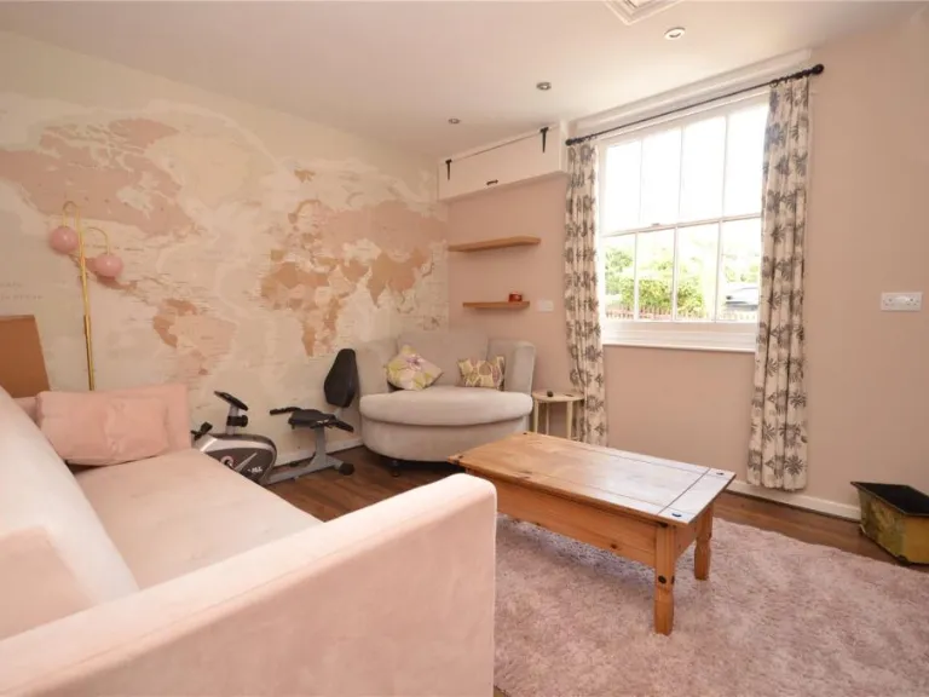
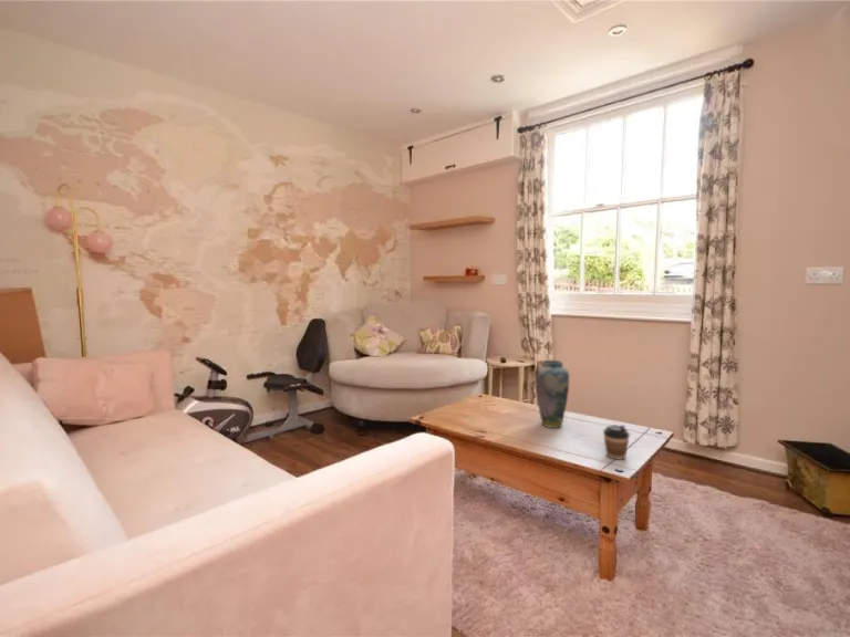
+ vase [533,358,570,429]
+ coffee cup [602,424,631,461]
